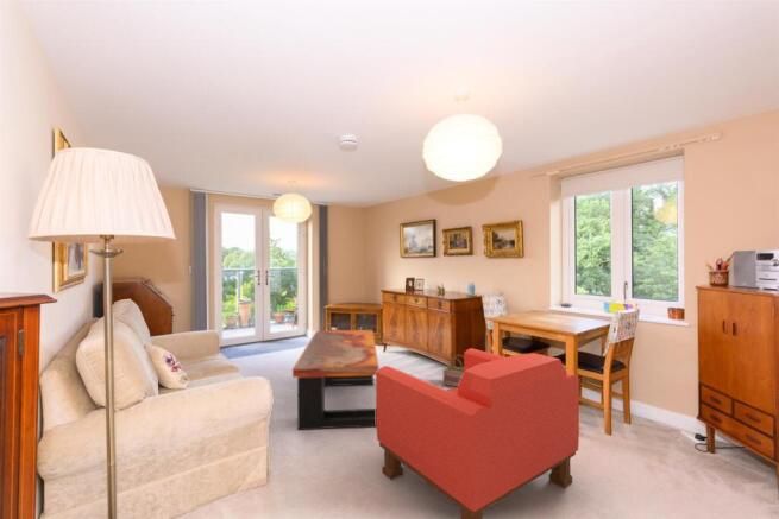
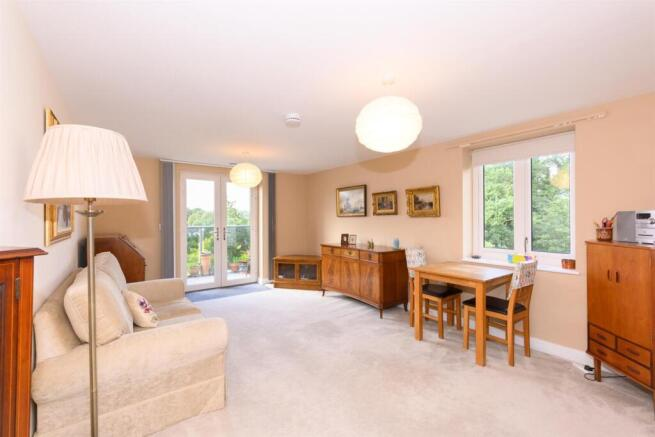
- coffee table [291,329,379,431]
- basket [441,354,464,388]
- armchair [375,347,580,519]
